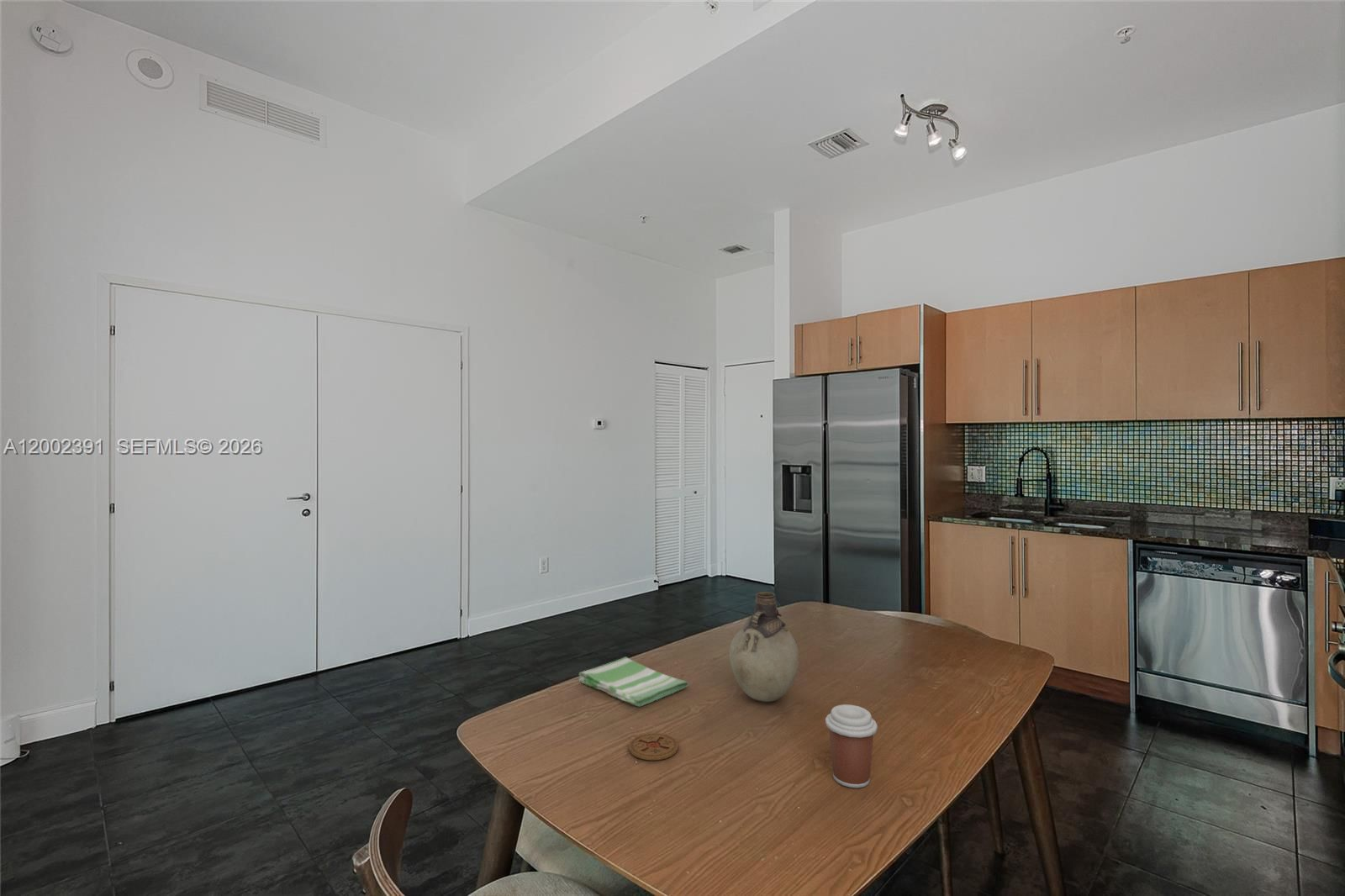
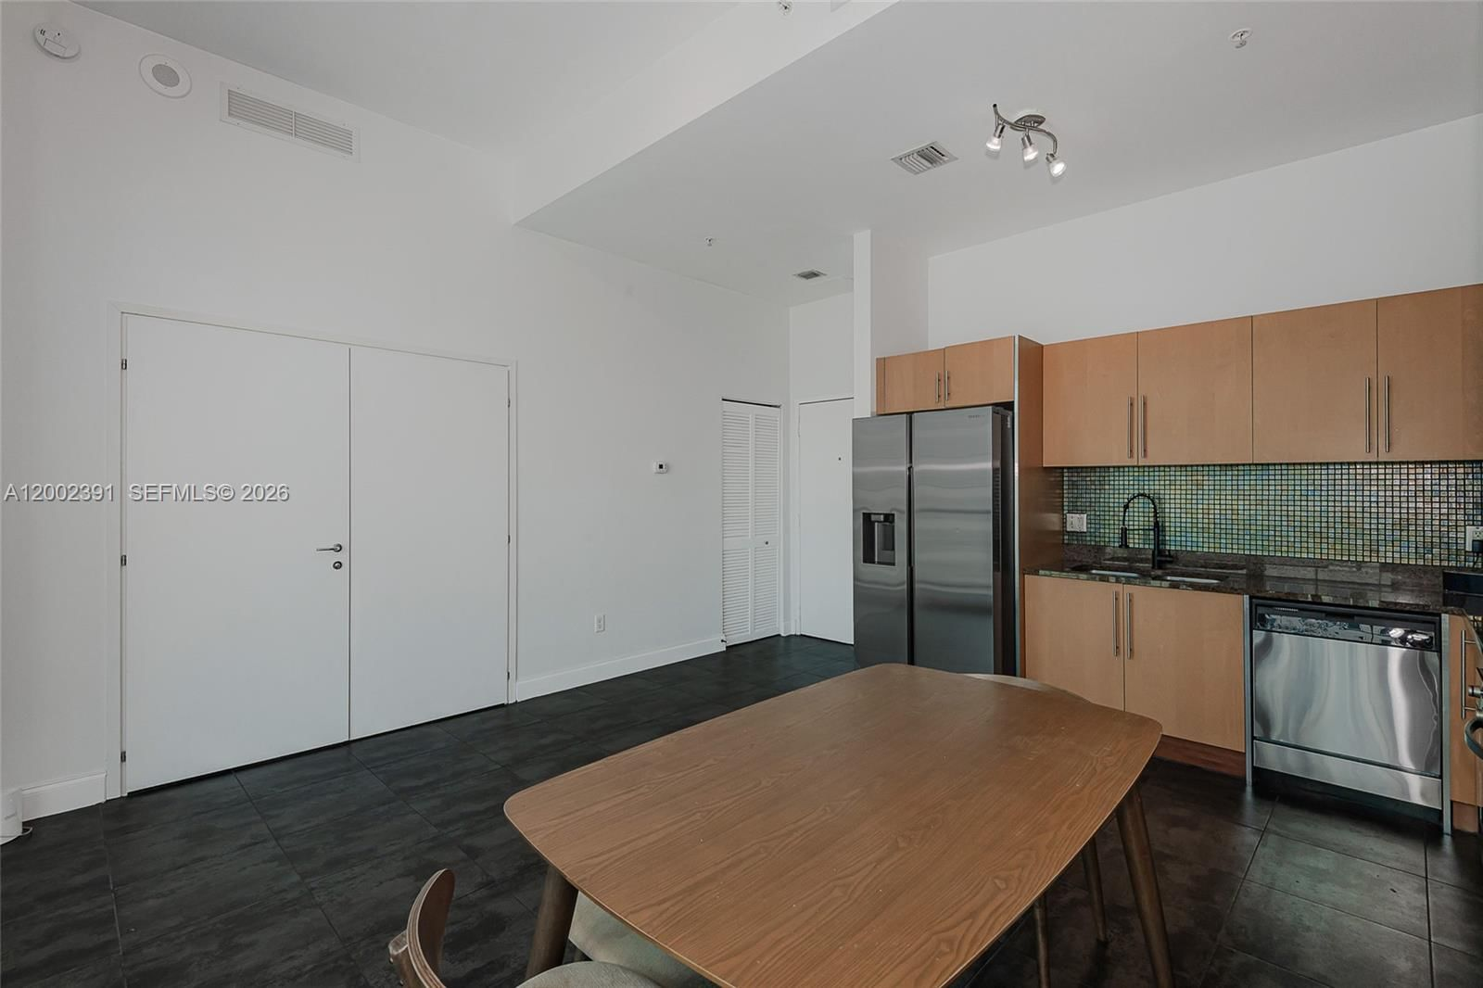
- coaster [628,732,679,761]
- coffee cup [825,704,878,788]
- dish towel [578,656,689,708]
- vase [729,591,799,703]
